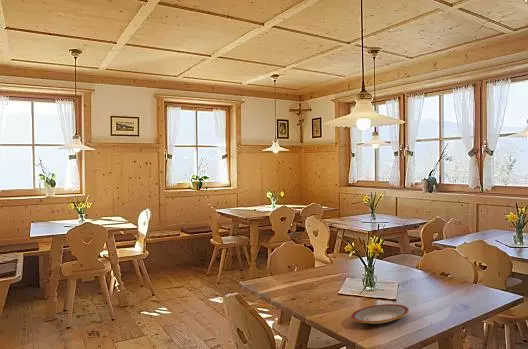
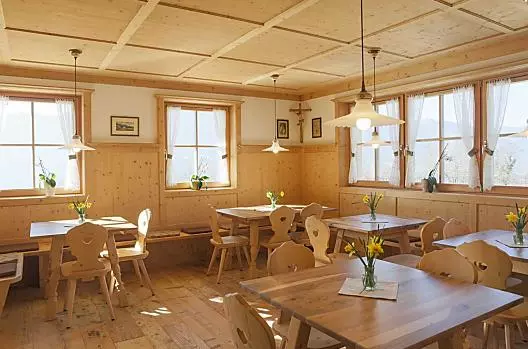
- plate [350,303,410,325]
